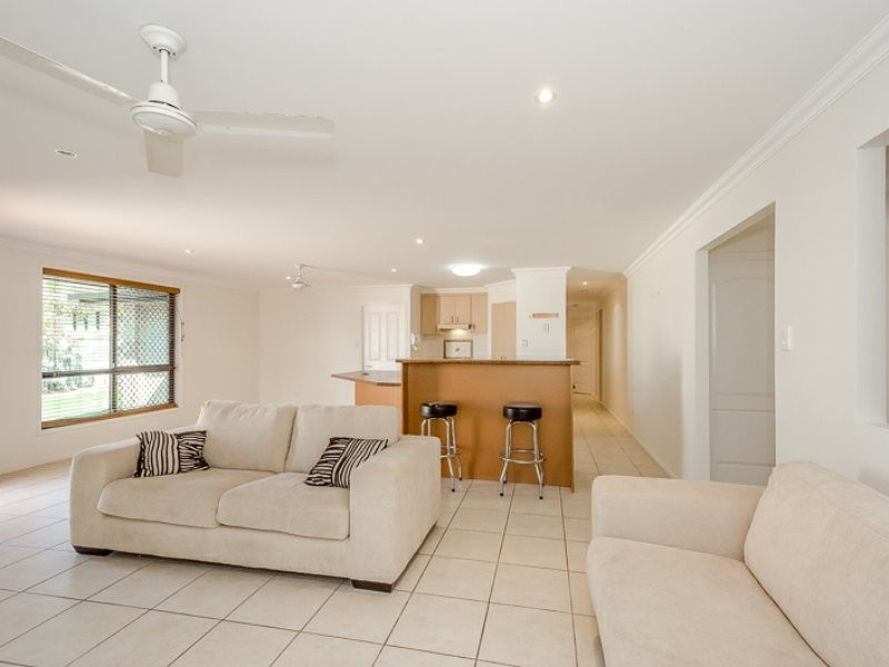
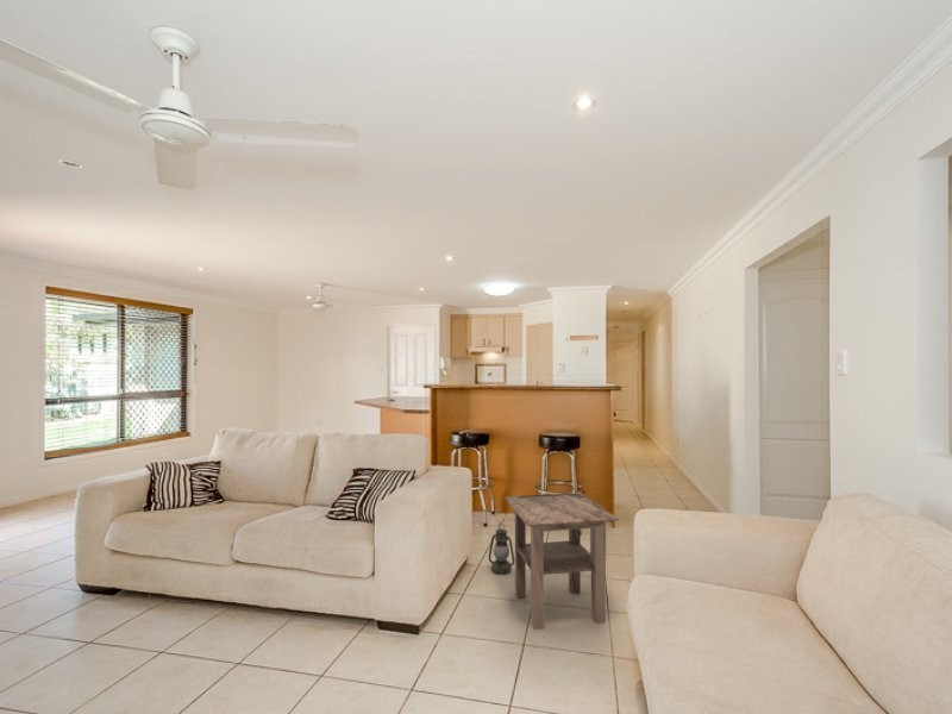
+ lantern [488,522,515,575]
+ side table [503,491,620,631]
